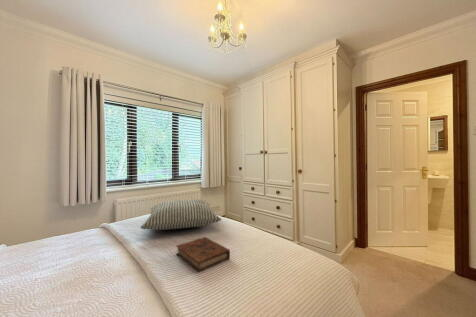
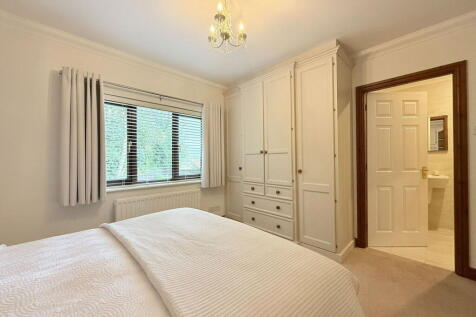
- pillow [140,199,222,231]
- book [175,236,231,274]
